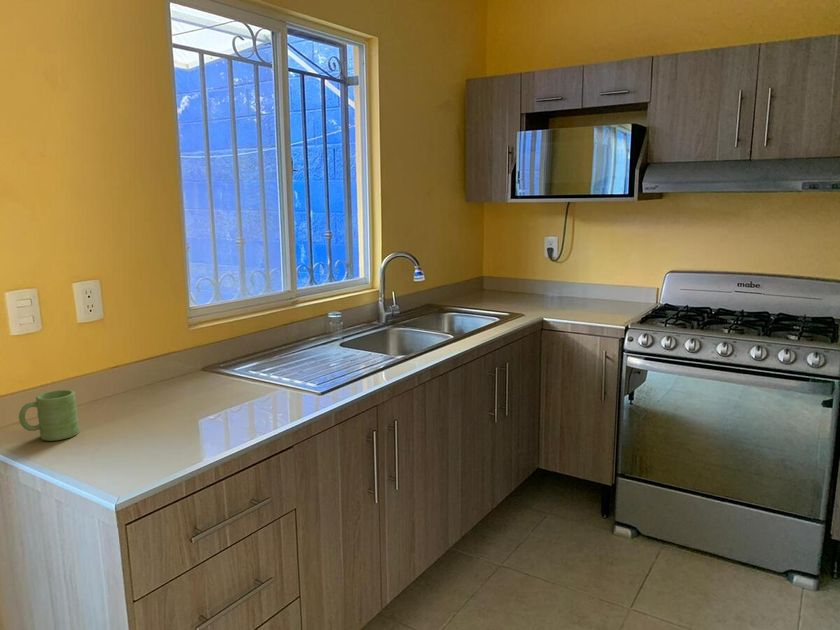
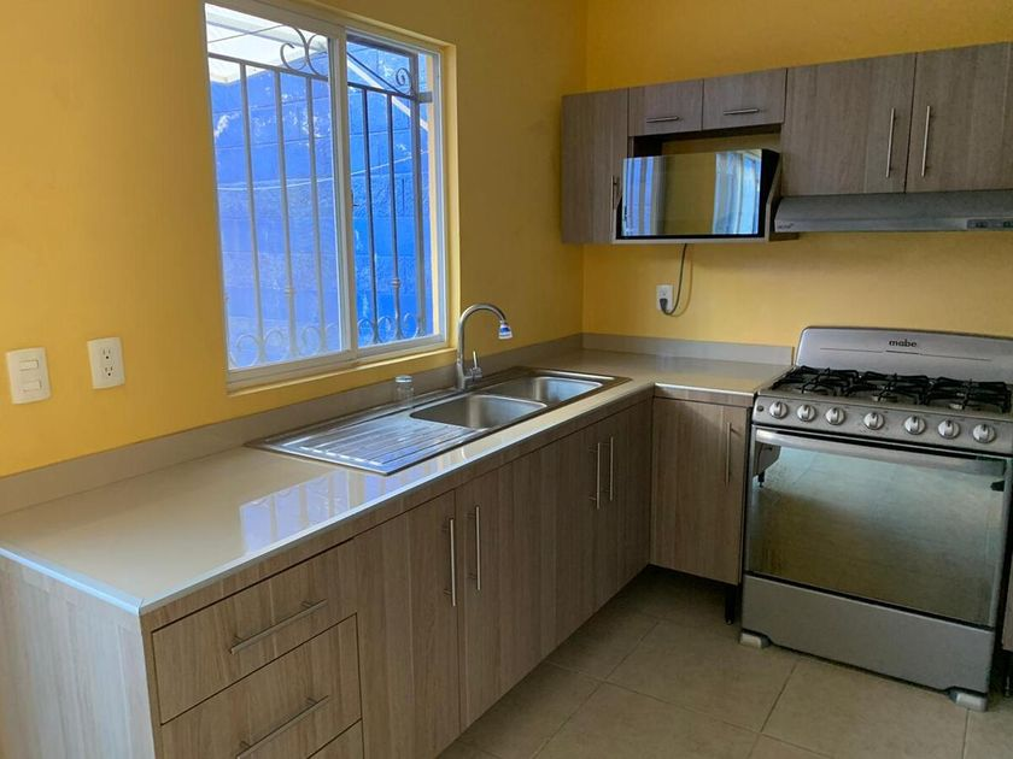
- mug [18,389,80,442]
